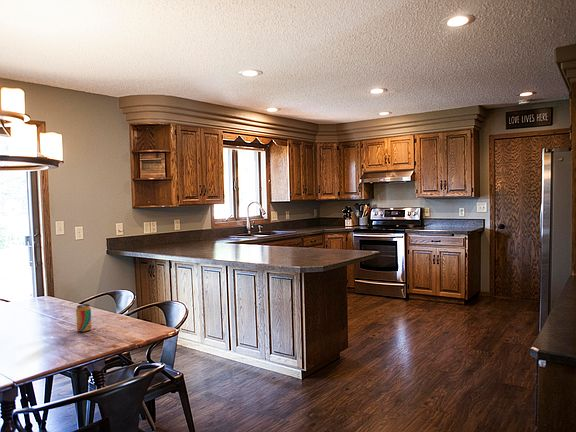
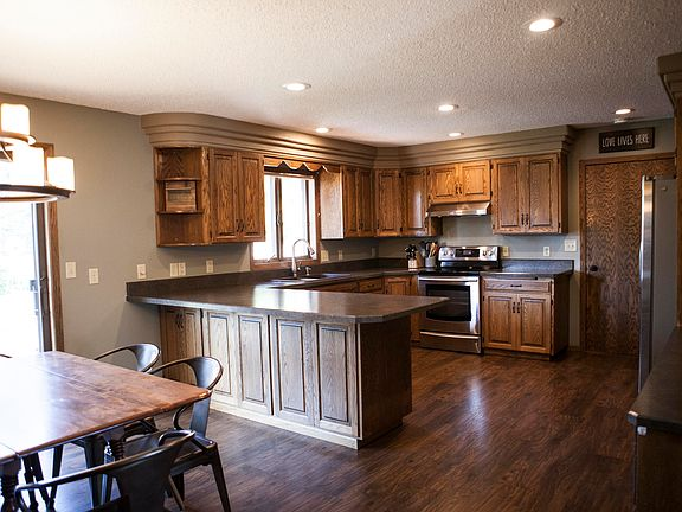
- beverage can [75,303,93,333]
